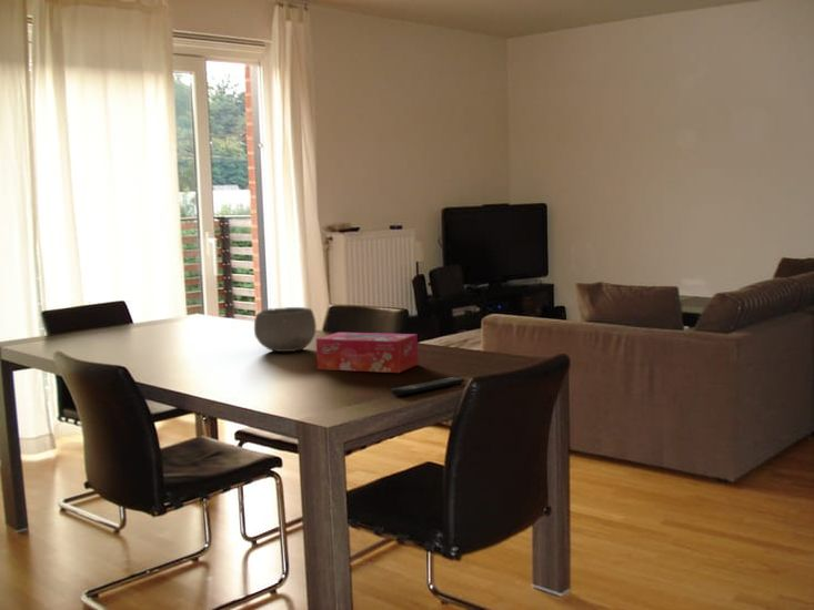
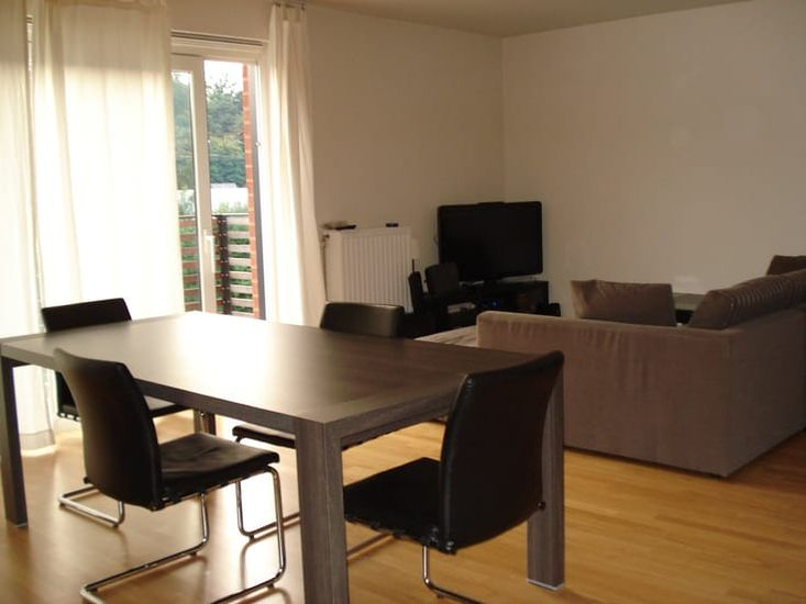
- tissue box [315,332,420,374]
- bowl [253,306,318,353]
- remote control [390,376,465,397]
